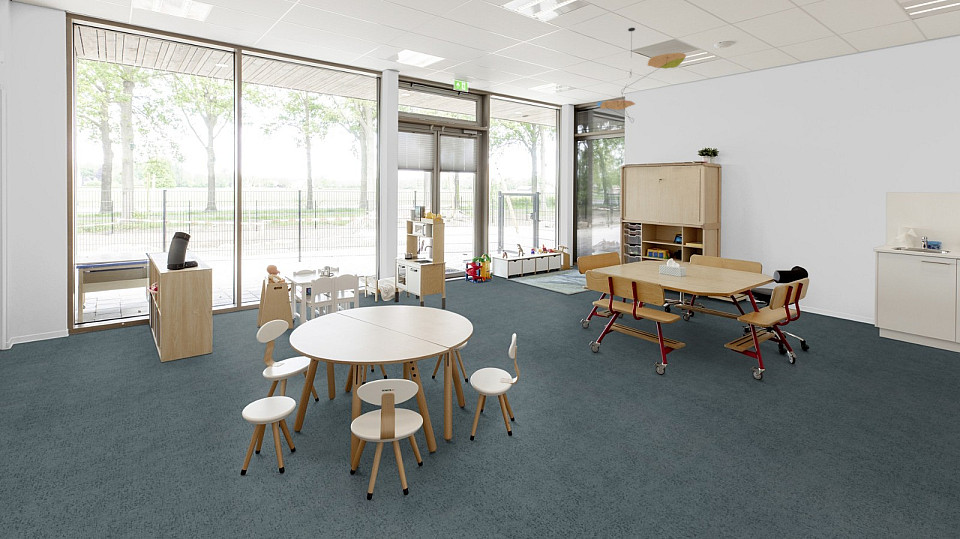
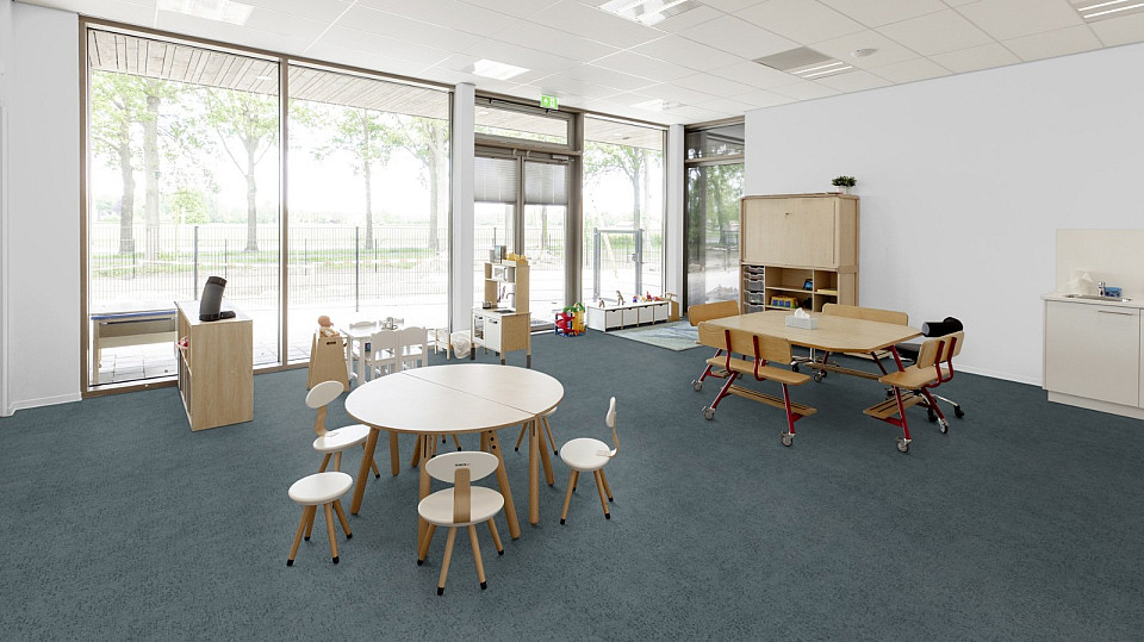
- ceiling mobile [596,27,687,124]
